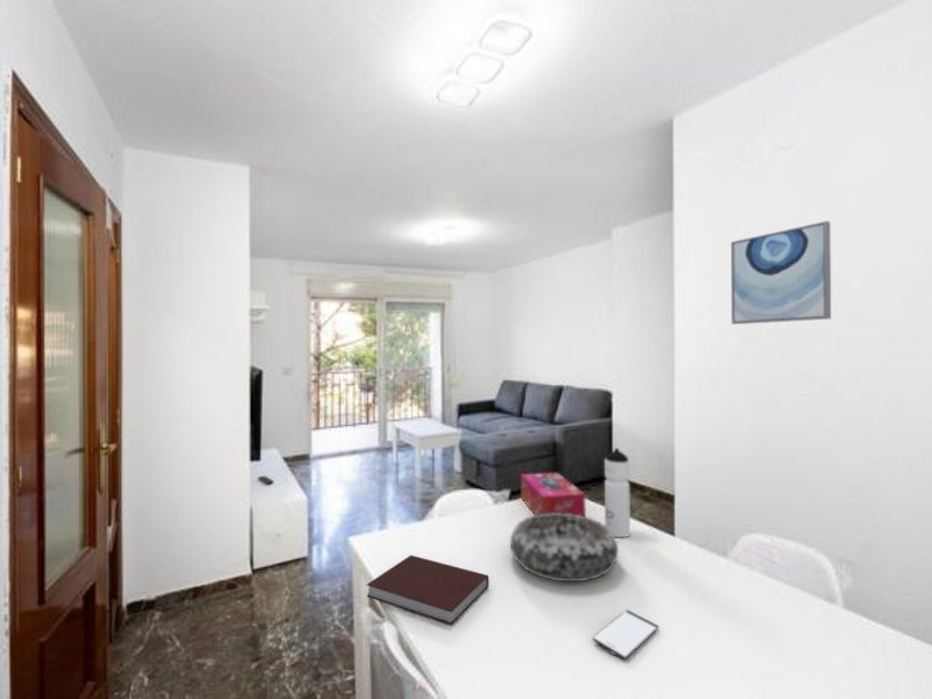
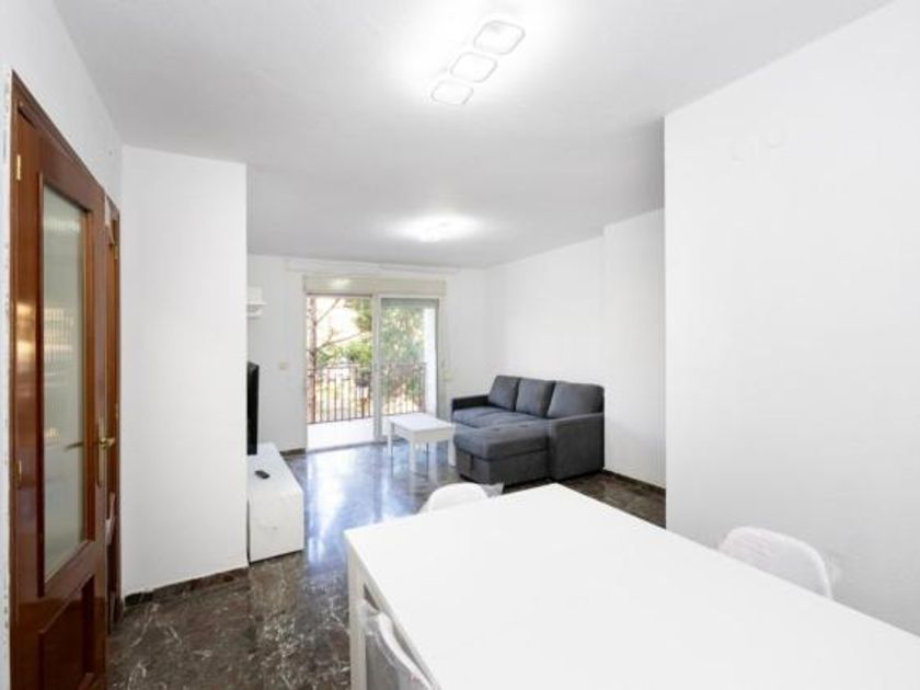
- water bottle [604,447,631,538]
- smartphone [591,609,660,660]
- decorative bowl [509,513,619,582]
- wall art [730,220,832,325]
- notebook [365,554,490,626]
- tissue box [520,472,587,517]
